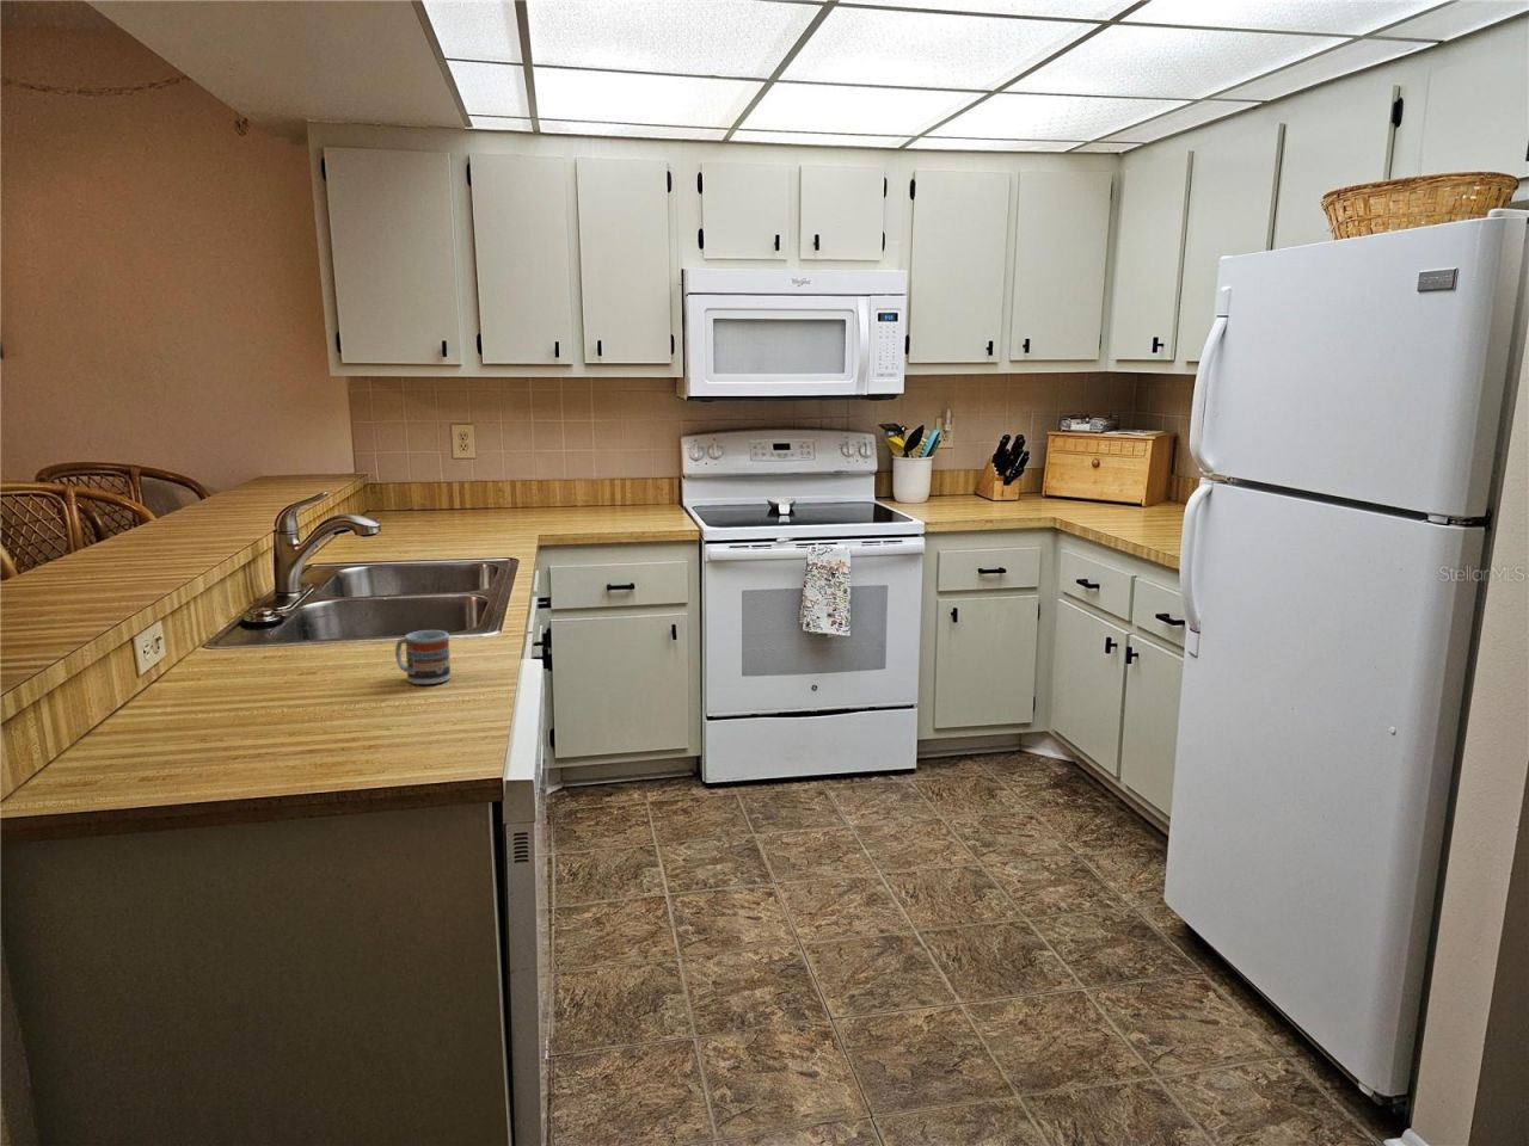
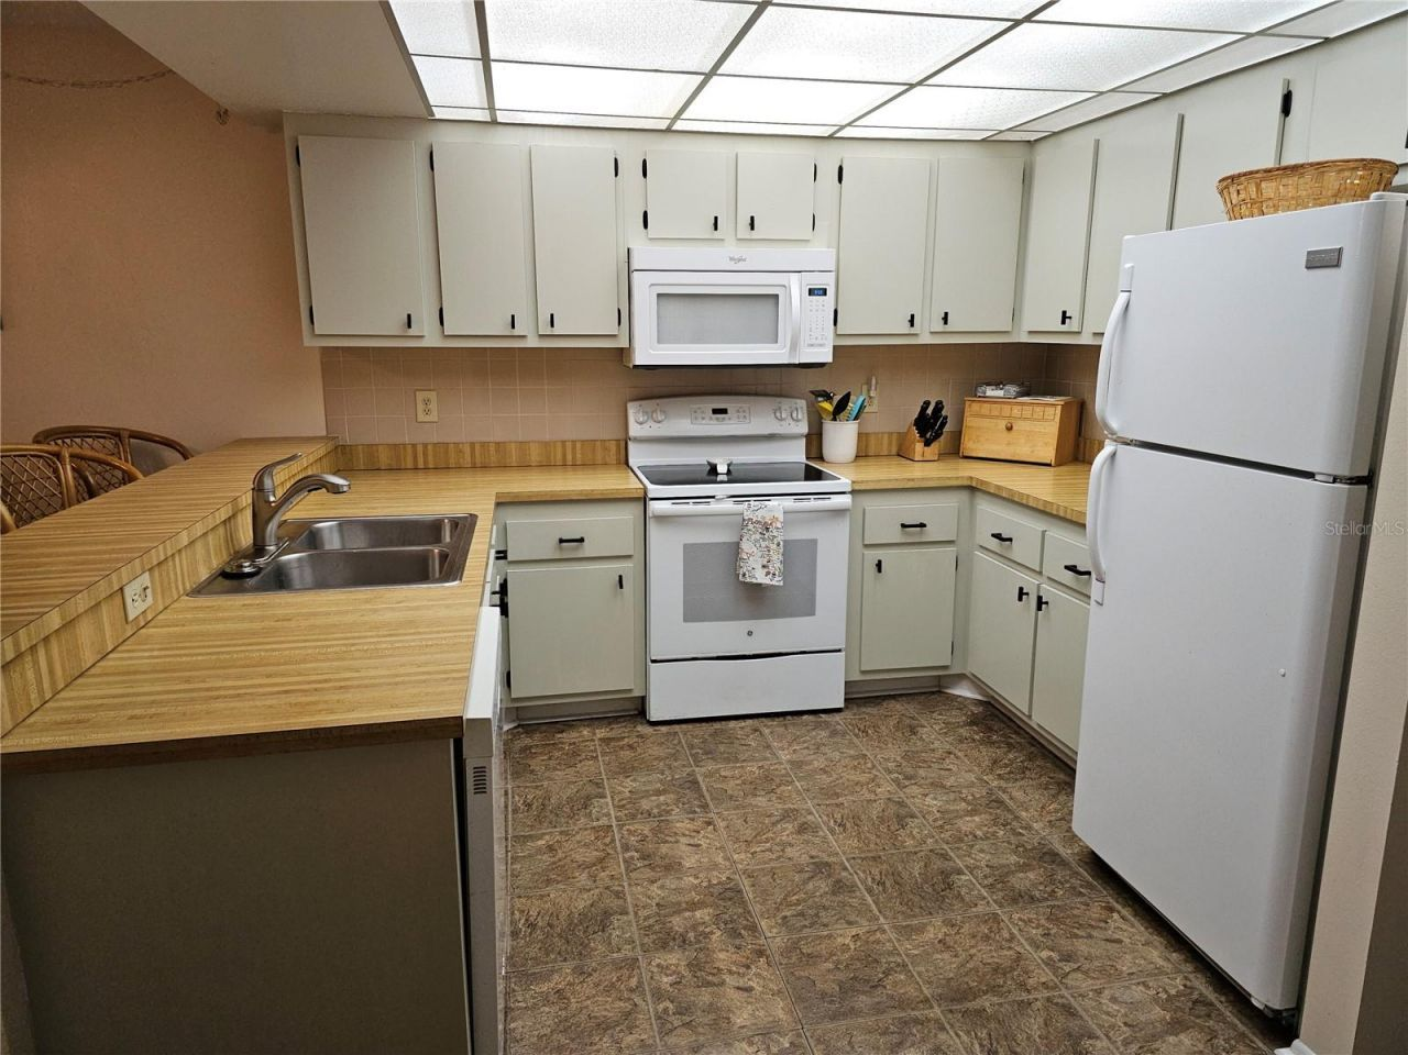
- cup [394,630,451,685]
